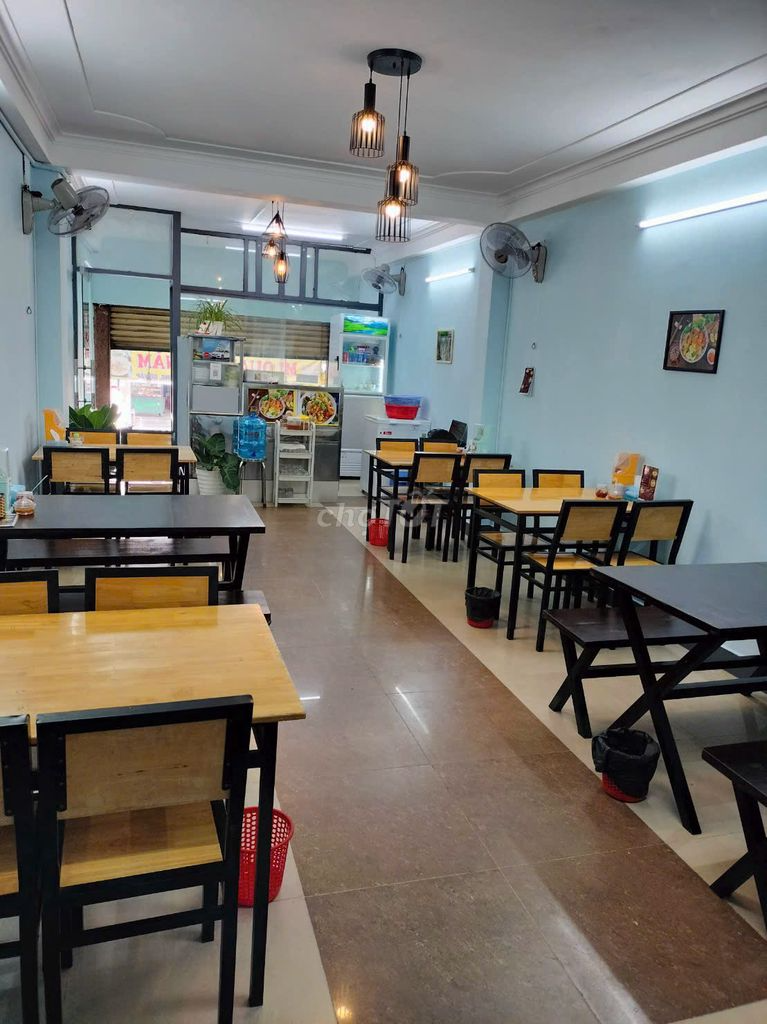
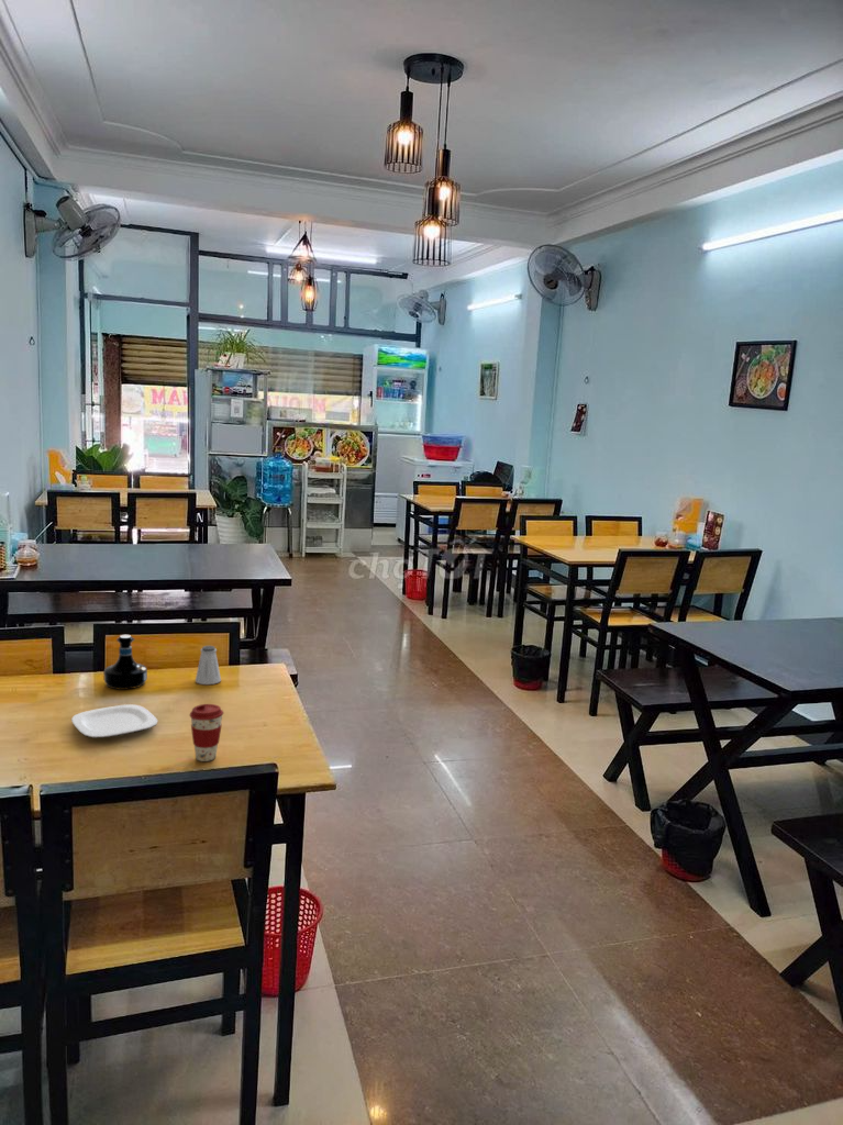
+ saltshaker [195,645,222,686]
+ coffee cup [189,703,224,762]
+ plate [70,703,158,739]
+ tequila bottle [102,634,148,691]
